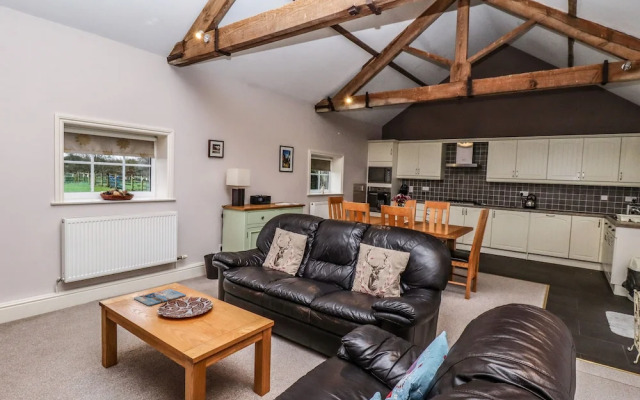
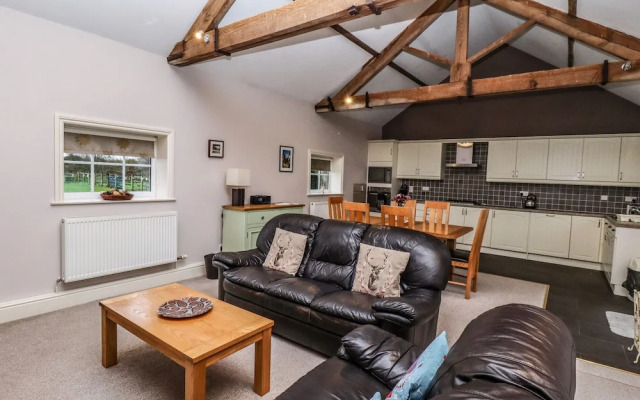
- magazine [133,288,187,307]
